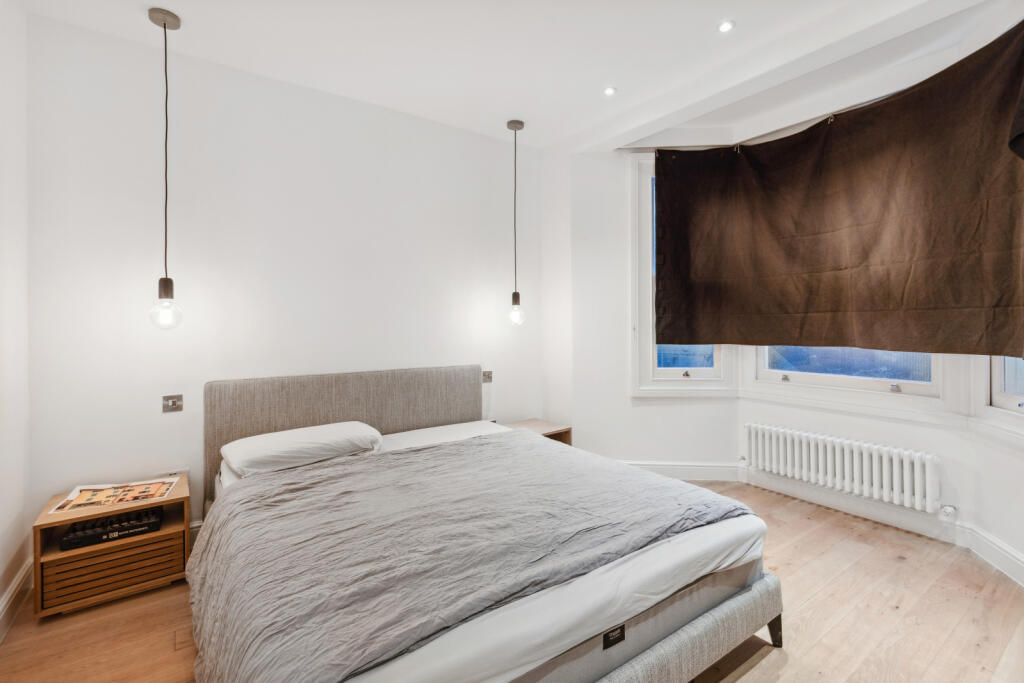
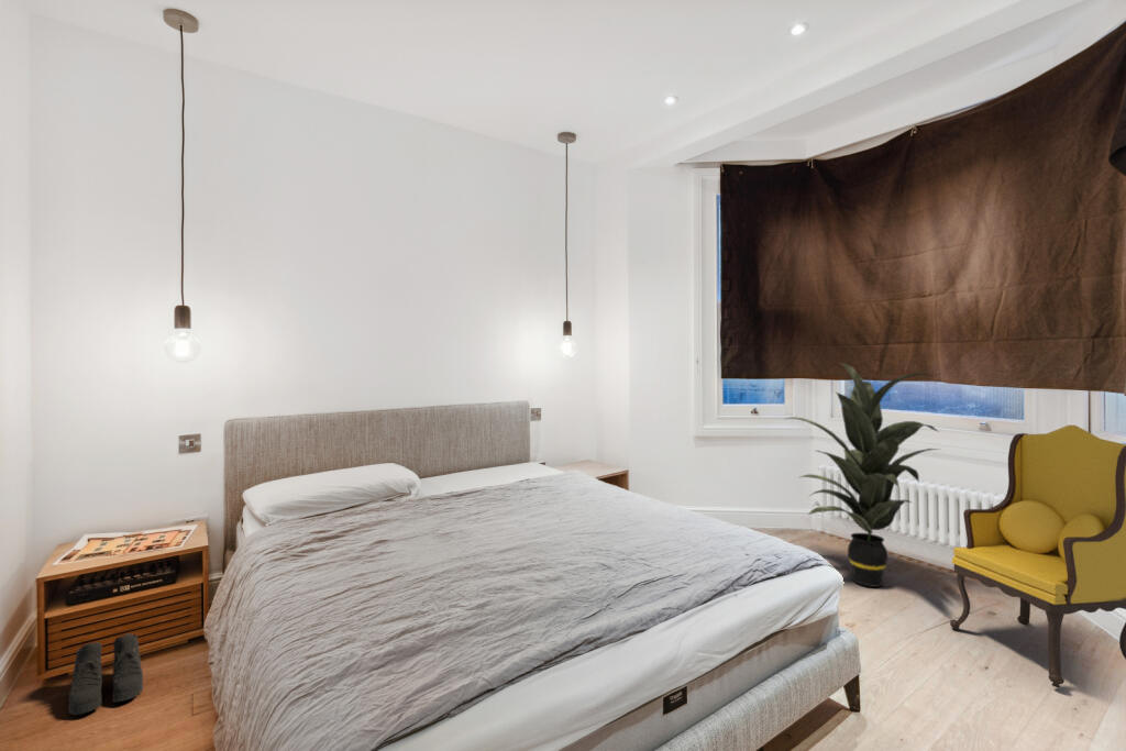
+ indoor plant [785,362,943,588]
+ boots [67,632,144,716]
+ armchair [949,423,1126,688]
